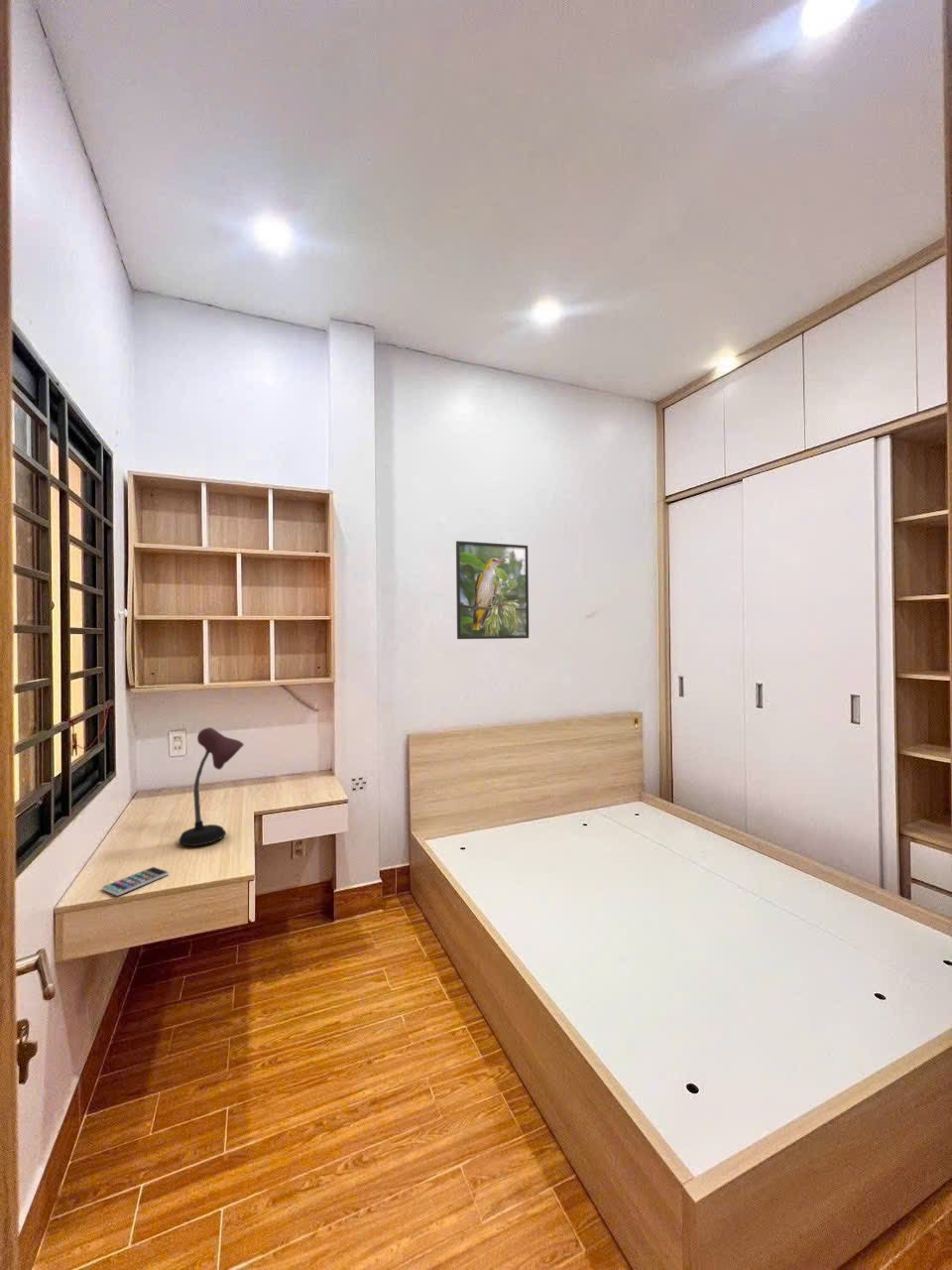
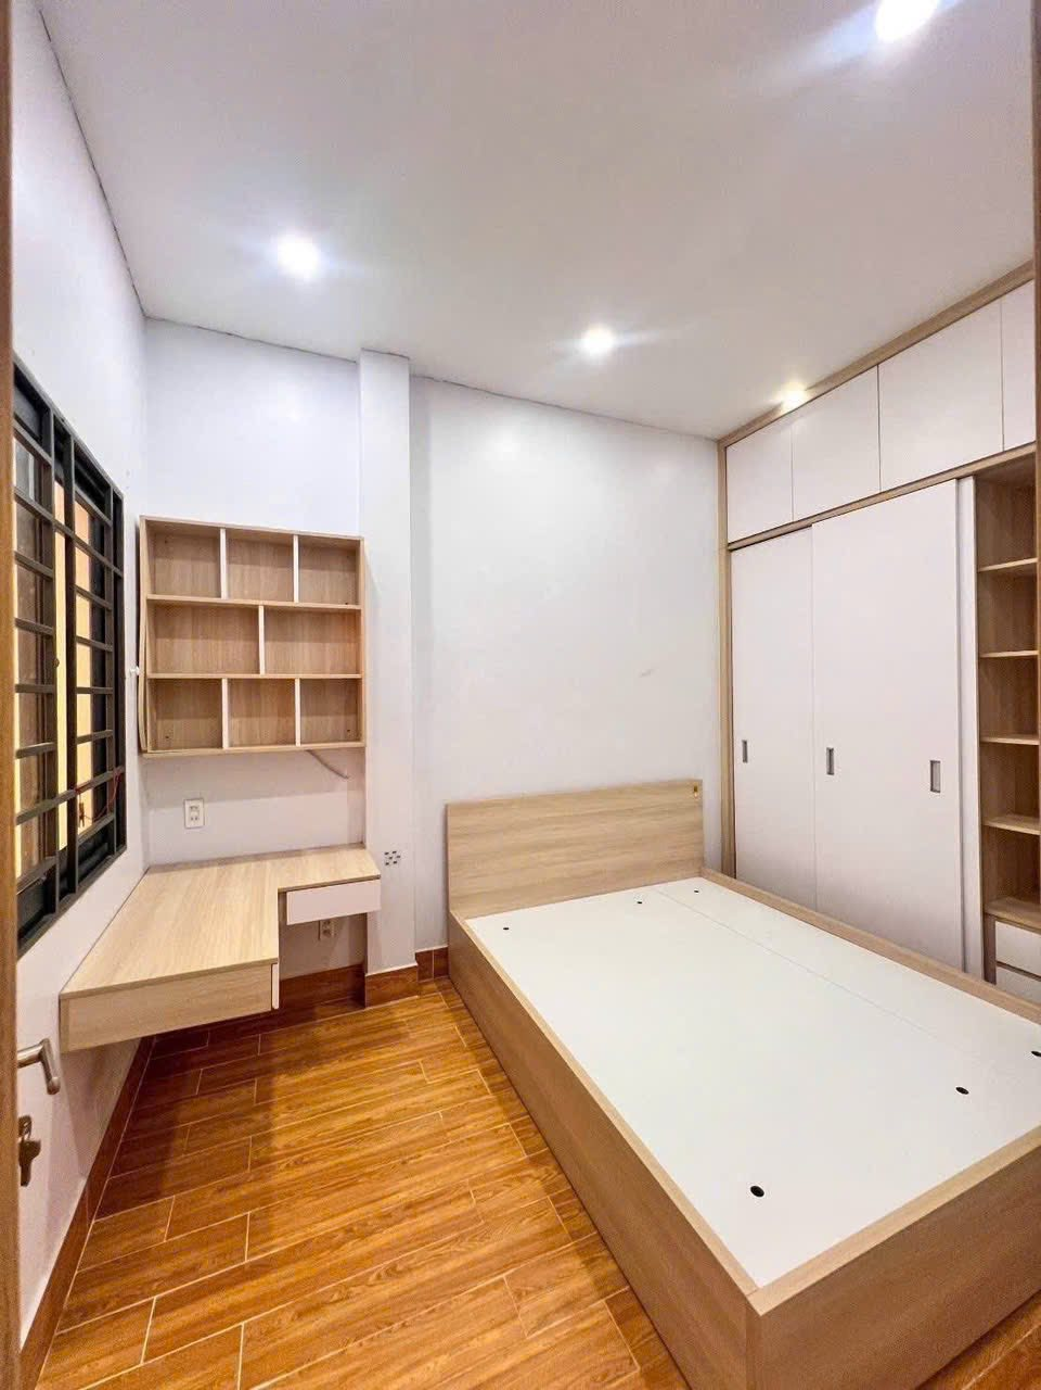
- smartphone [101,866,170,897]
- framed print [455,540,530,640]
- desk lamp [178,726,245,847]
